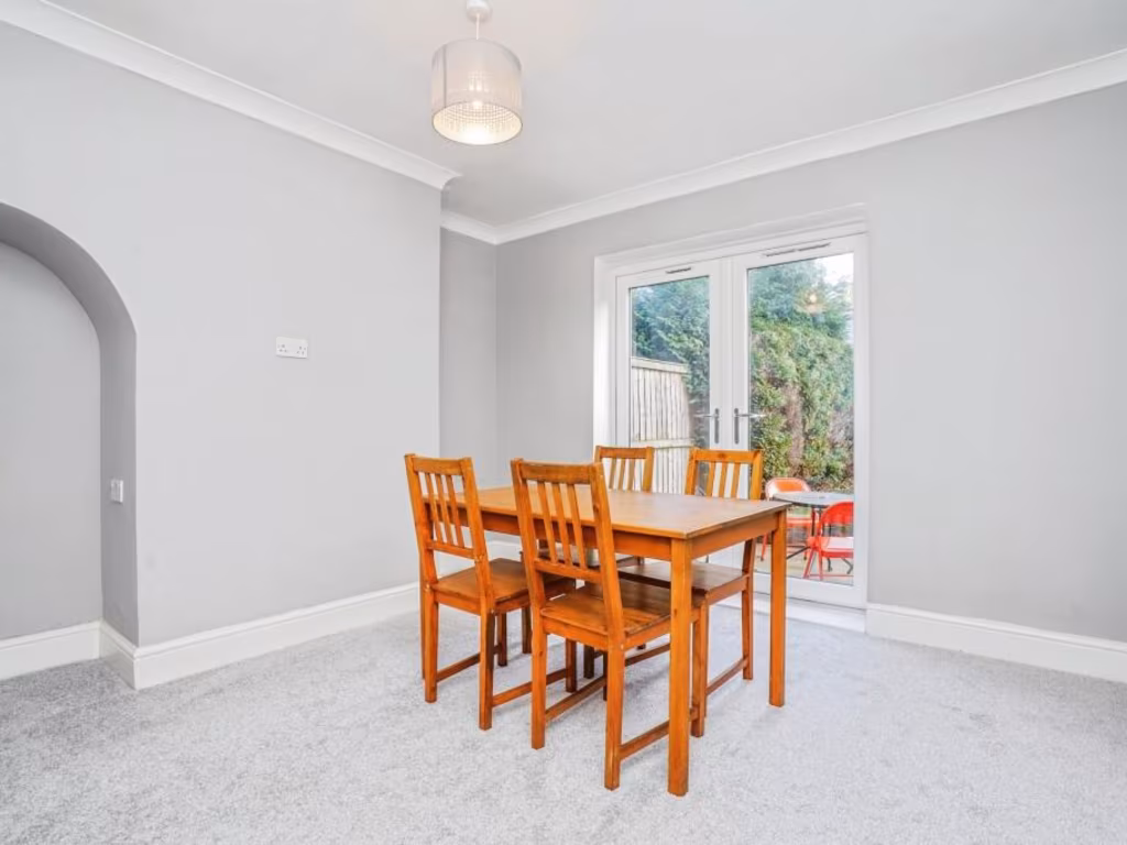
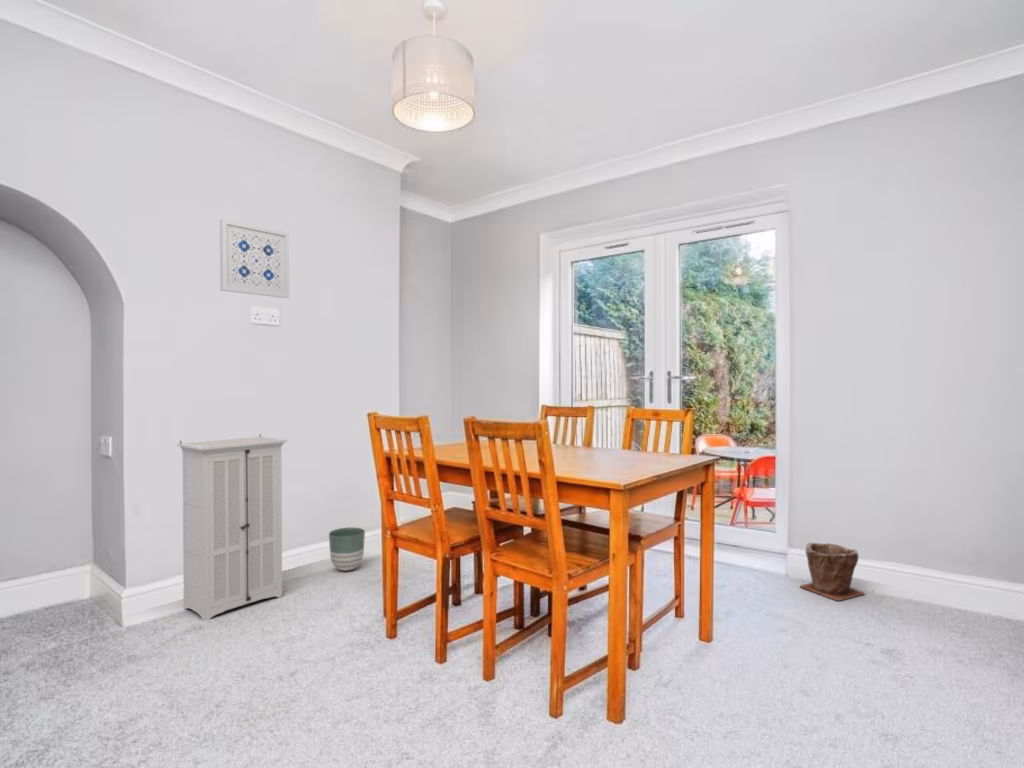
+ storage cabinet [176,433,289,622]
+ plant pot [799,541,866,602]
+ wall art [219,218,290,299]
+ planter [328,527,366,572]
